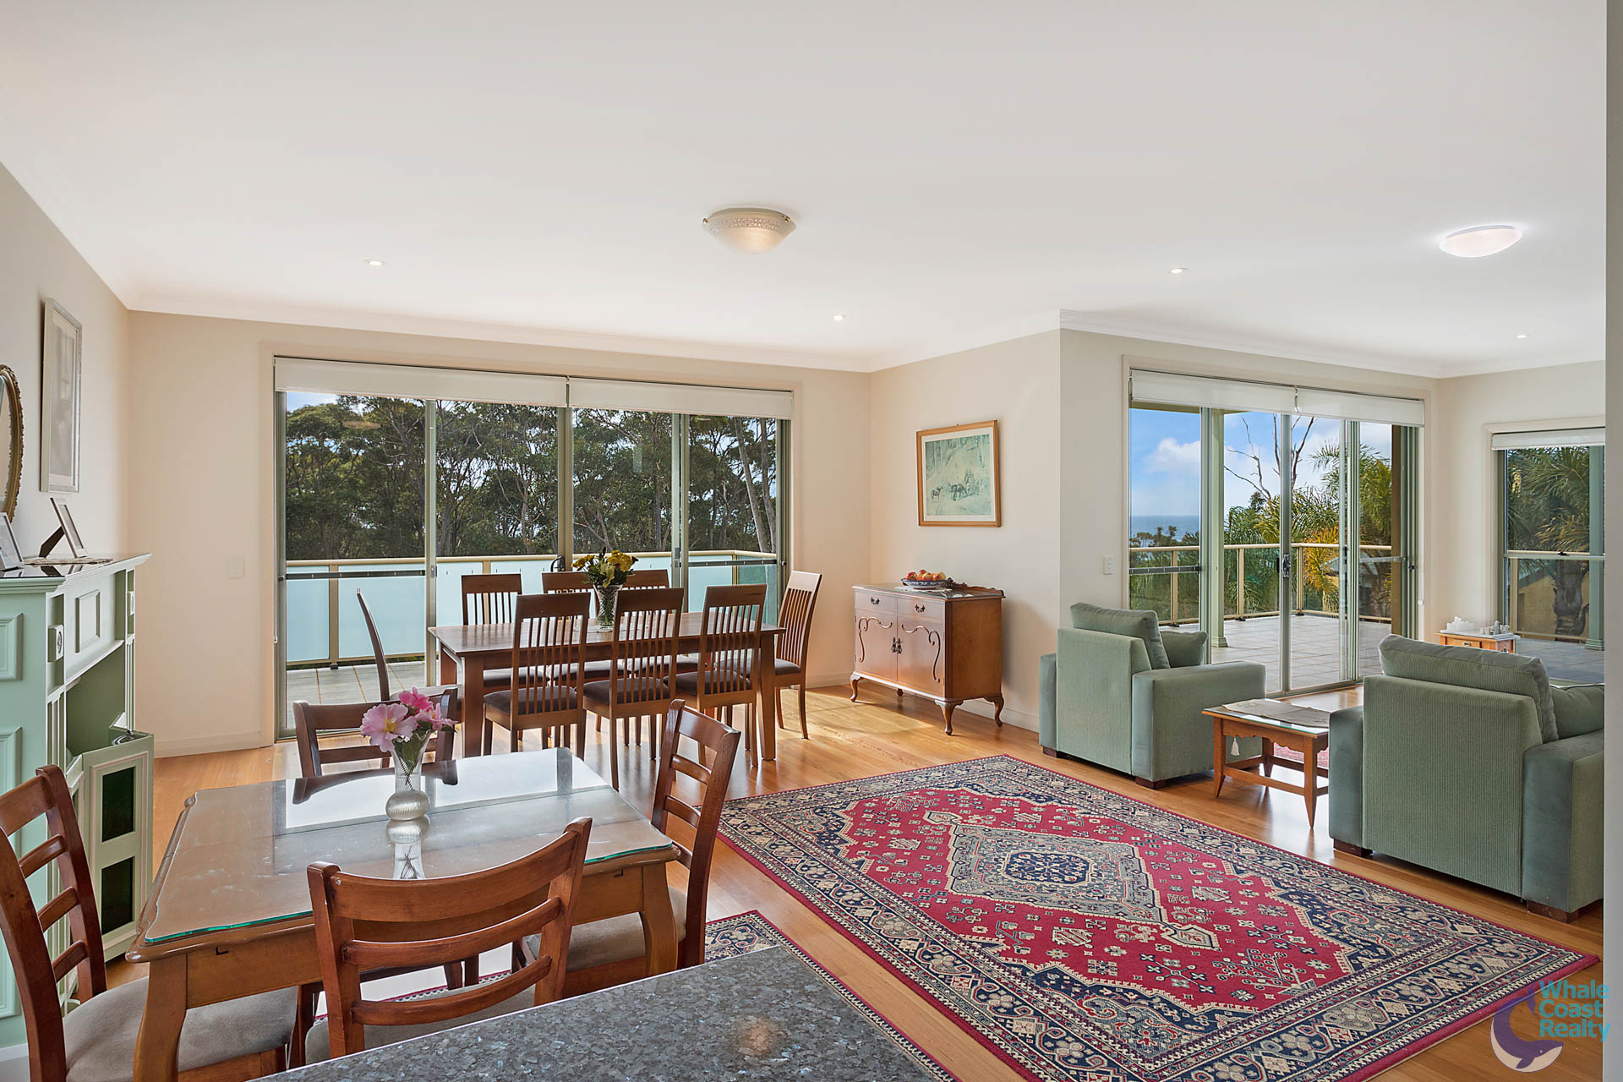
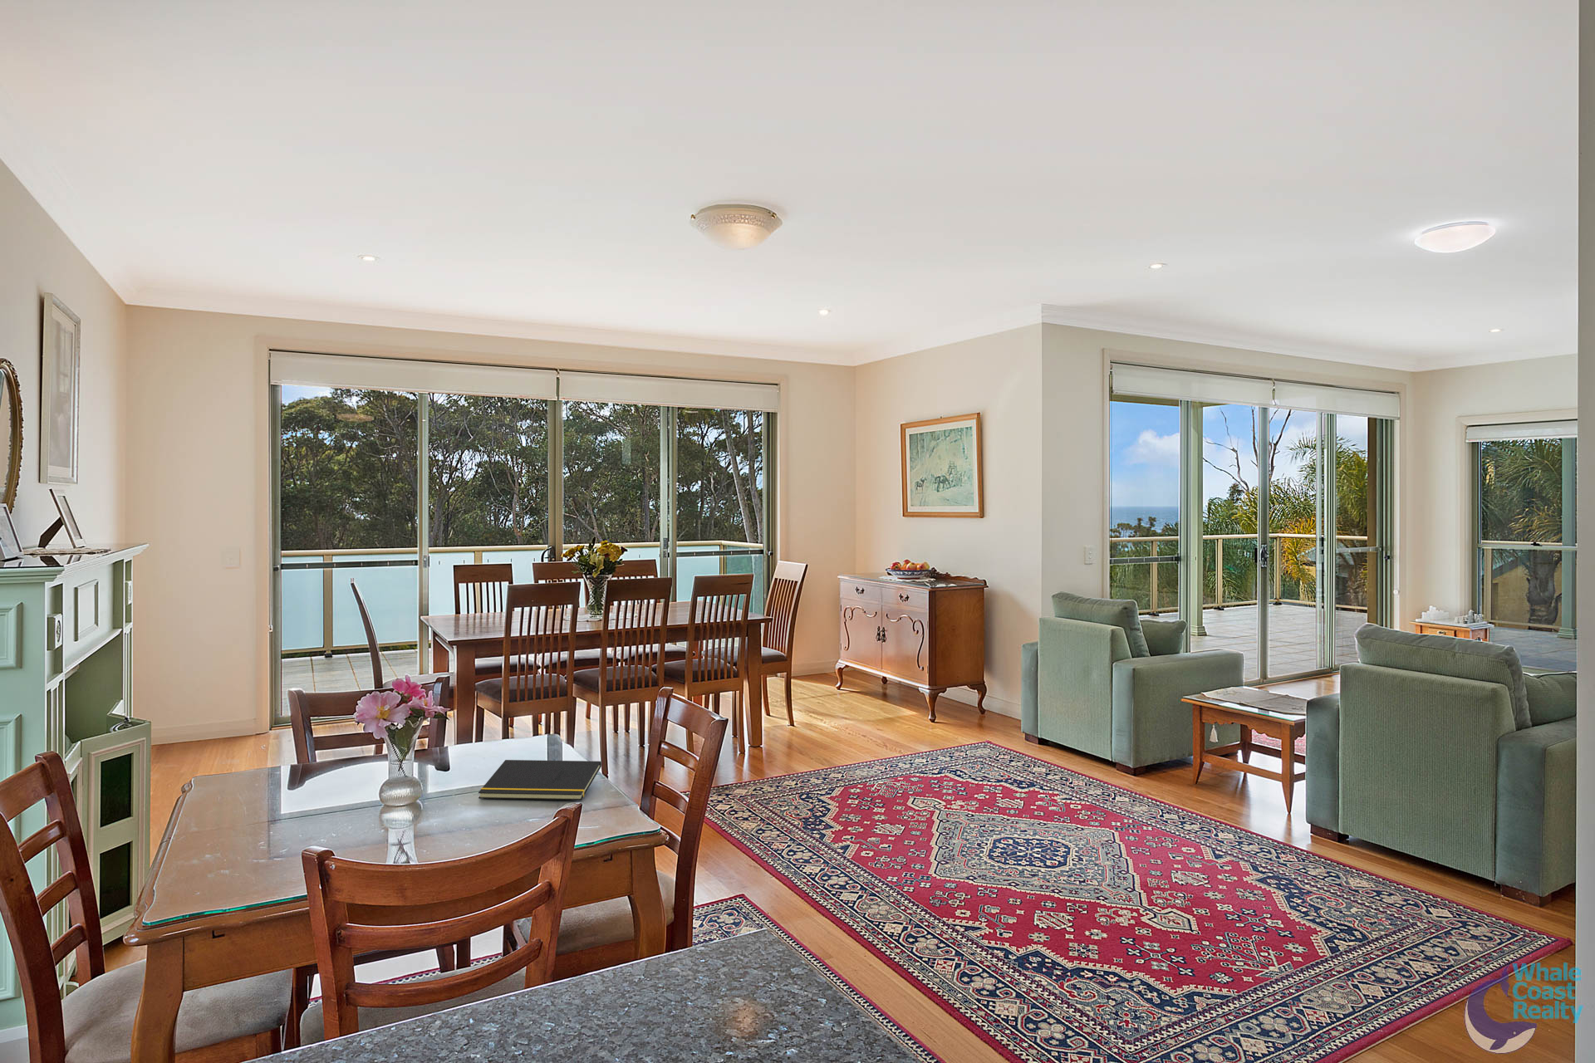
+ notepad [477,759,602,801]
